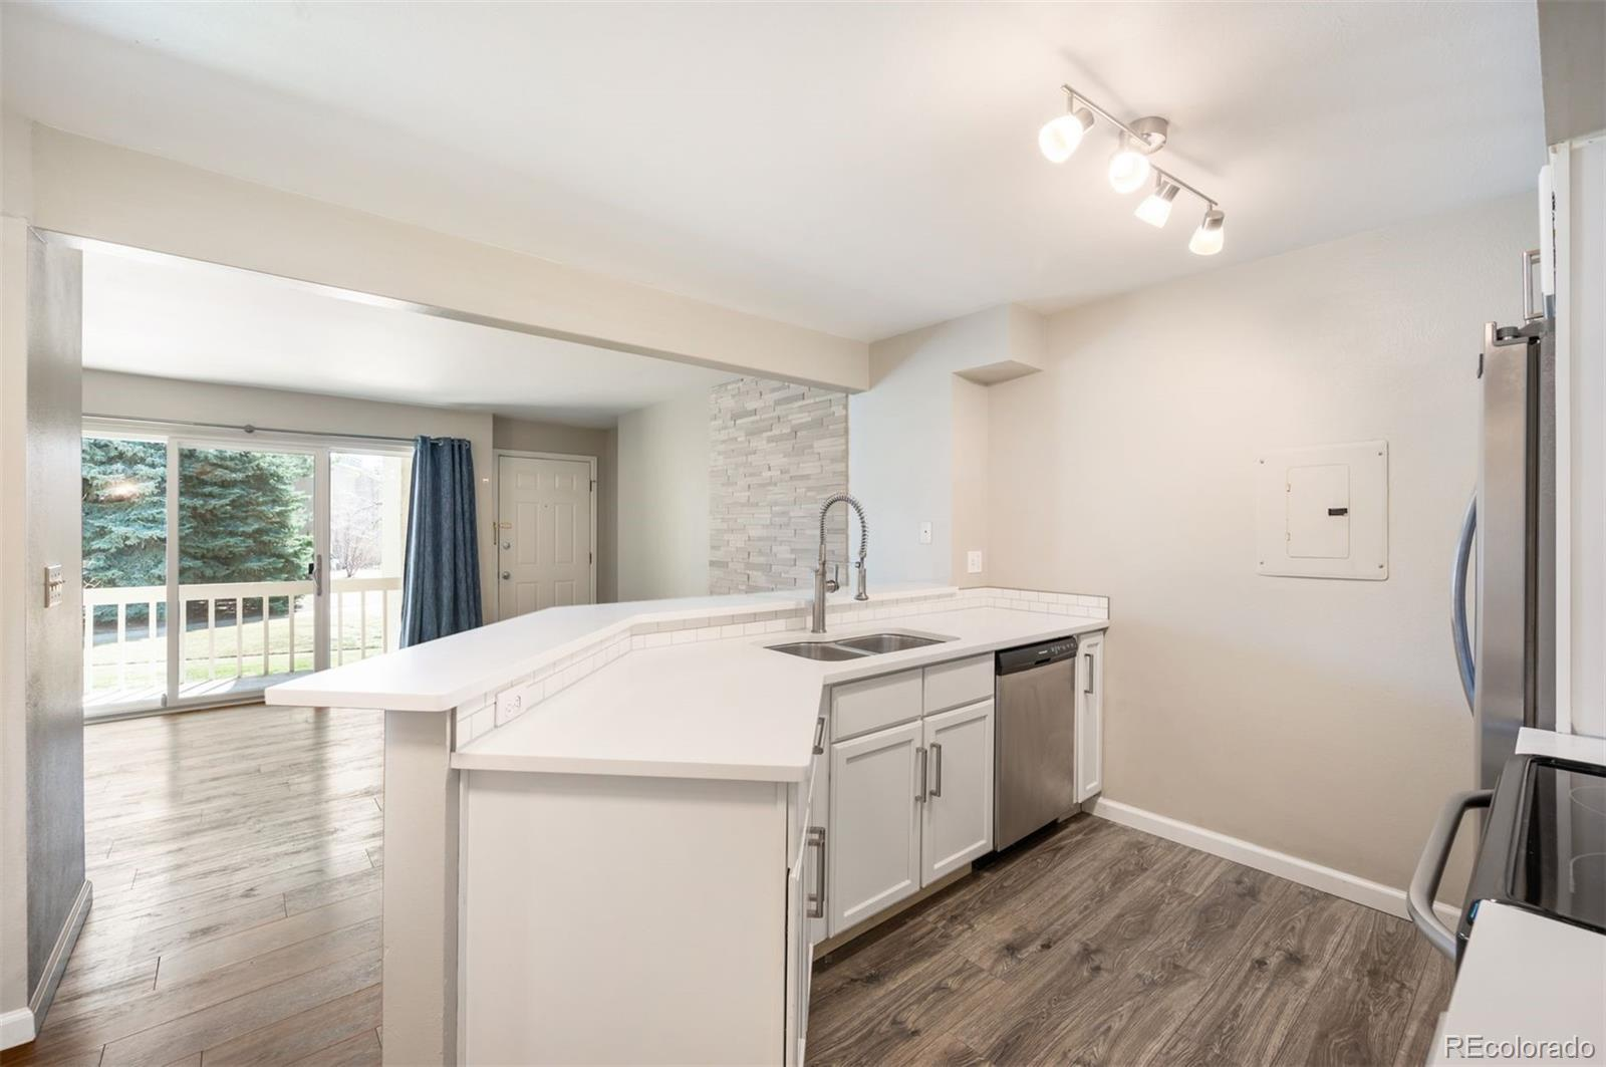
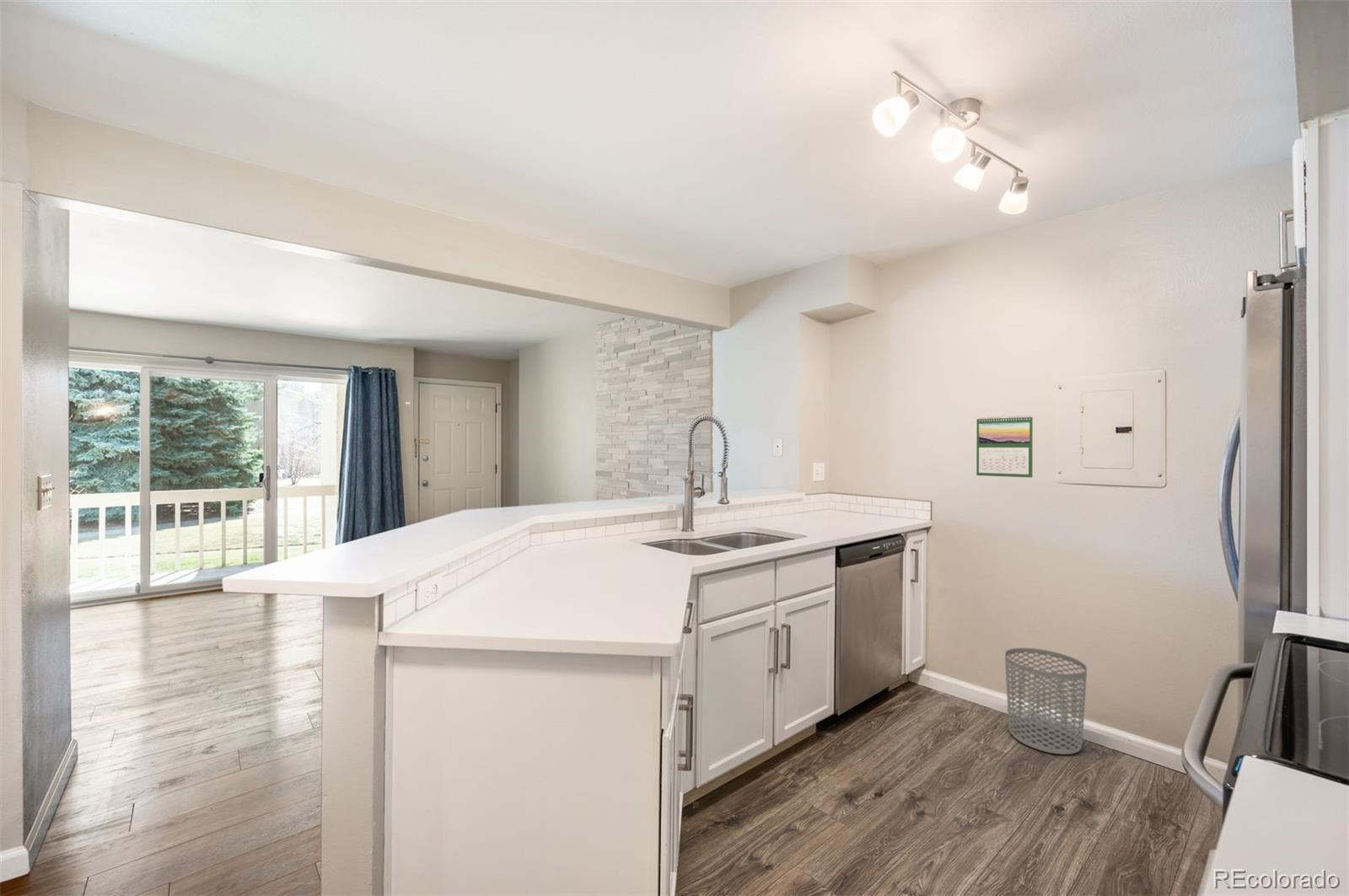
+ waste bin [1004,647,1088,755]
+ calendar [975,415,1034,479]
